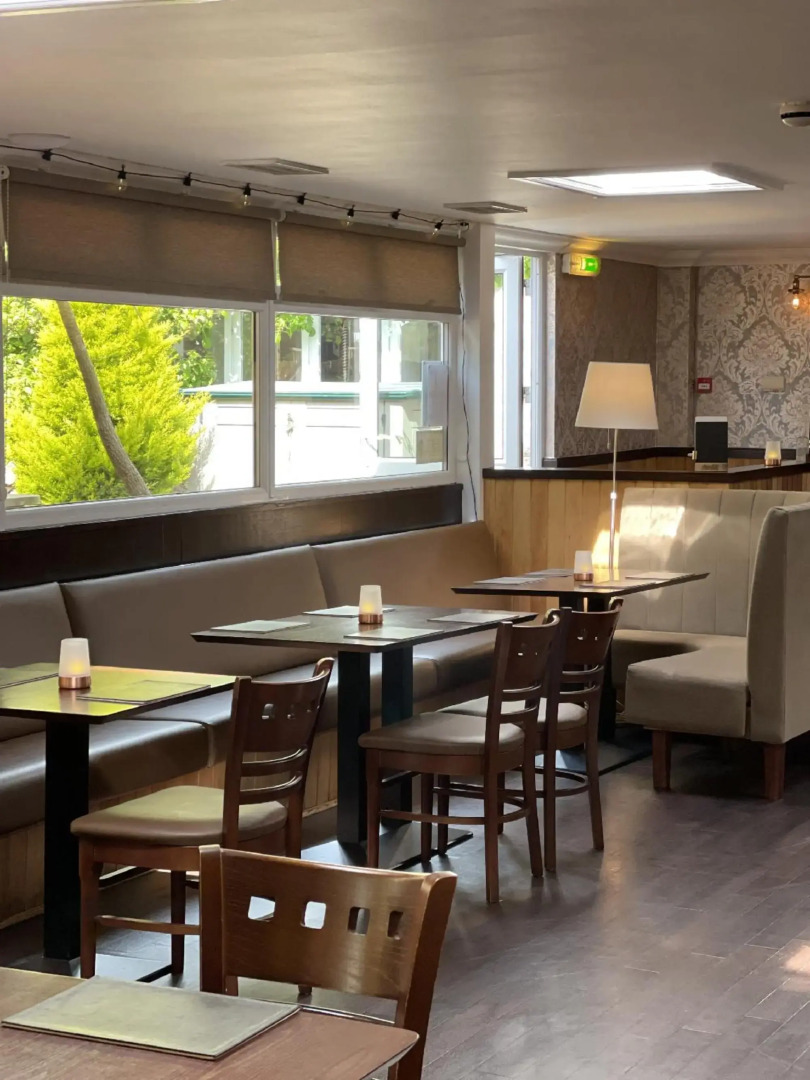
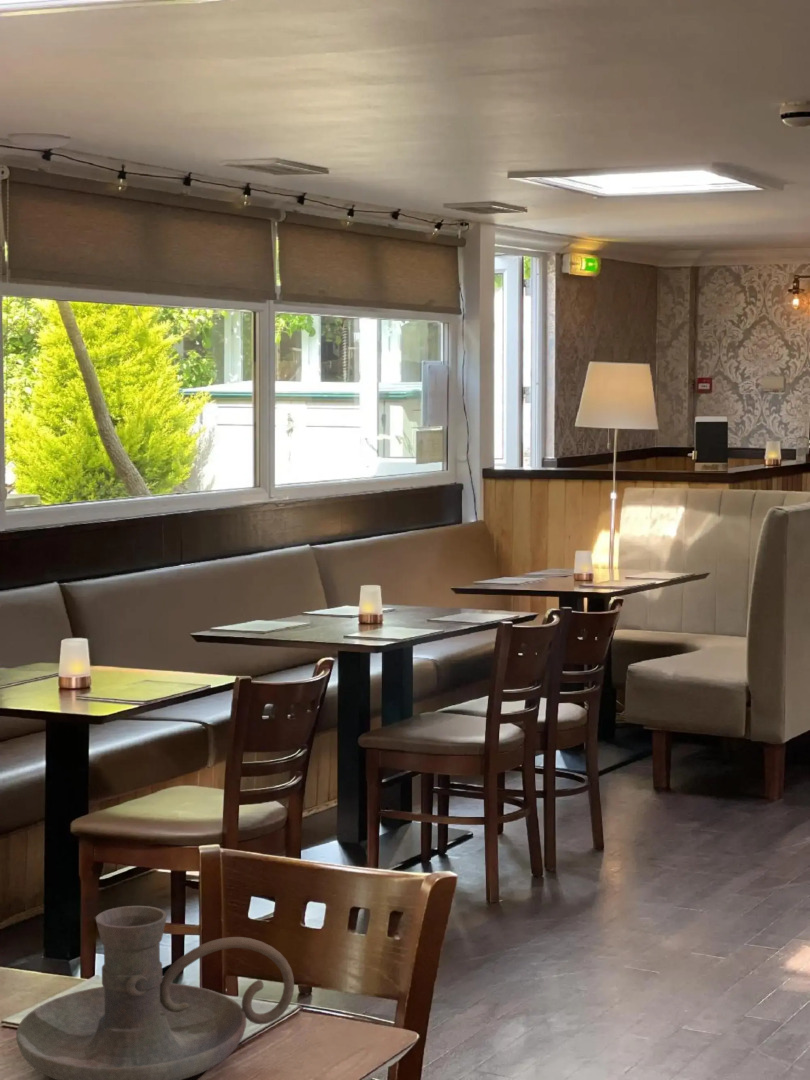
+ candle holder [15,905,295,1080]
